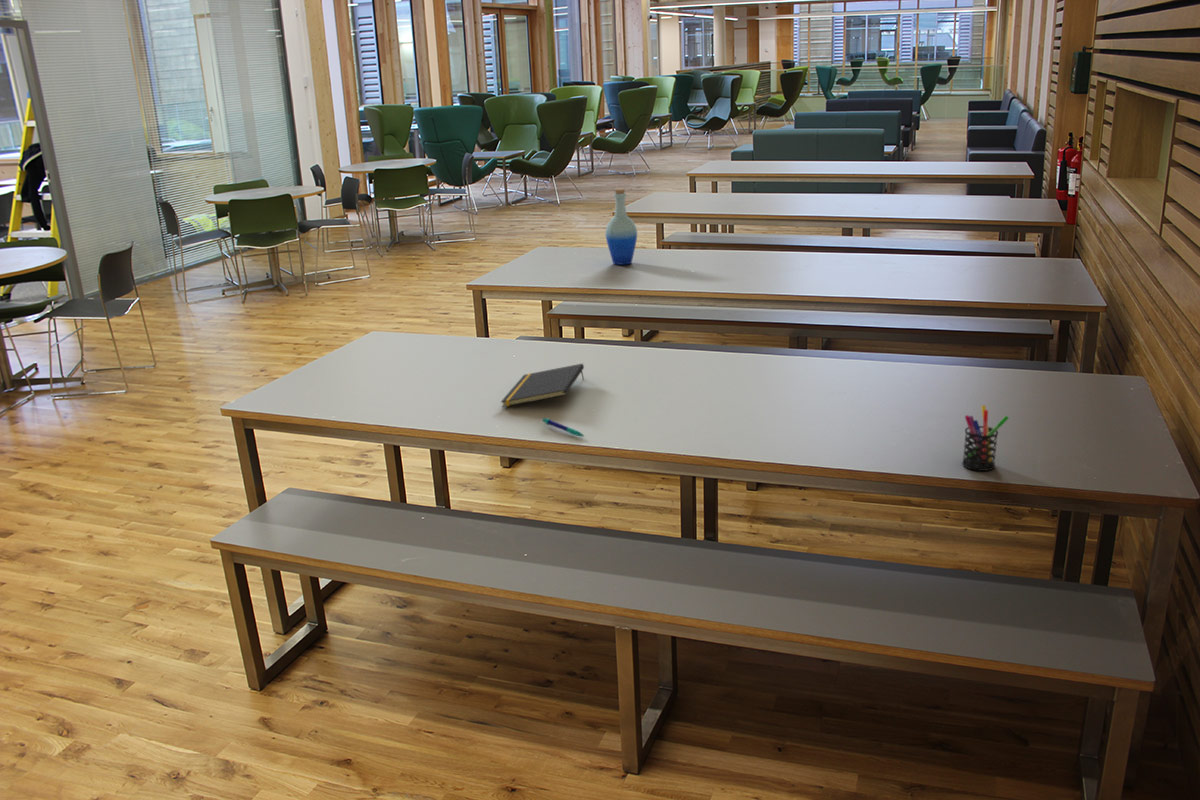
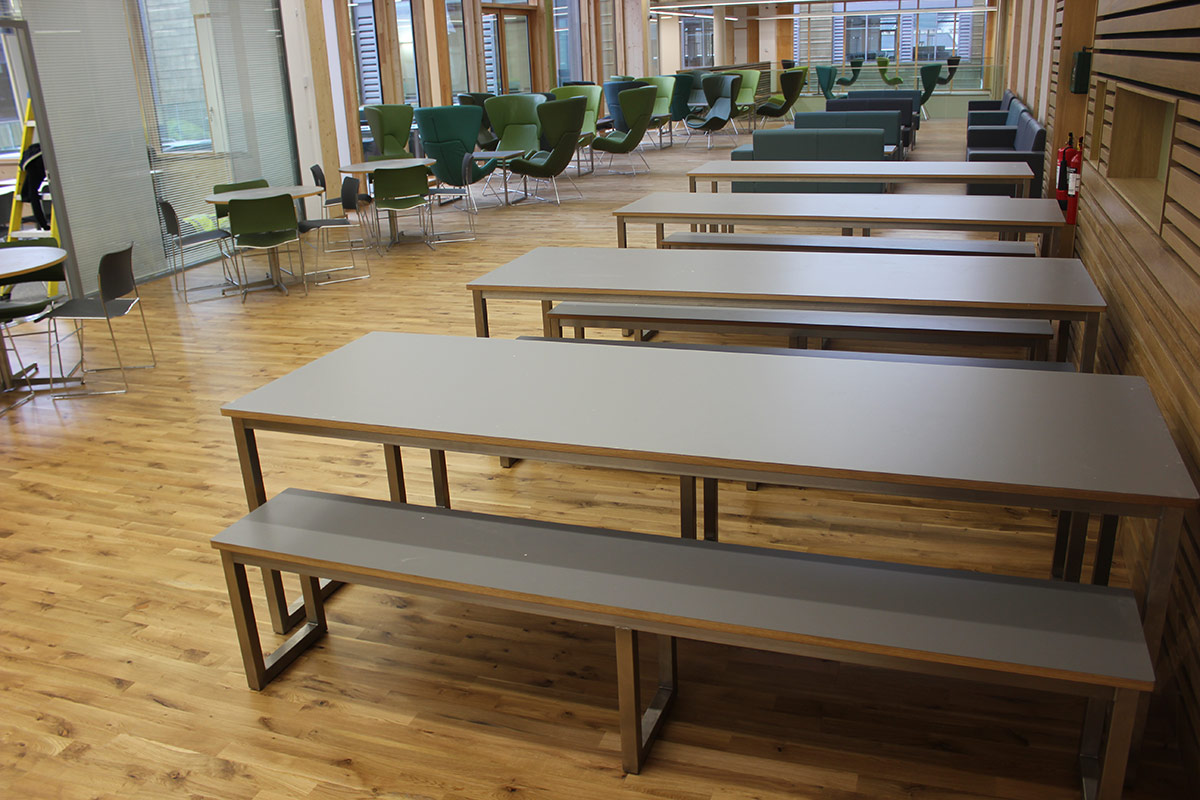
- bottle [605,188,638,266]
- notepad [500,363,585,408]
- pen [541,417,585,438]
- pen holder [961,404,1010,472]
